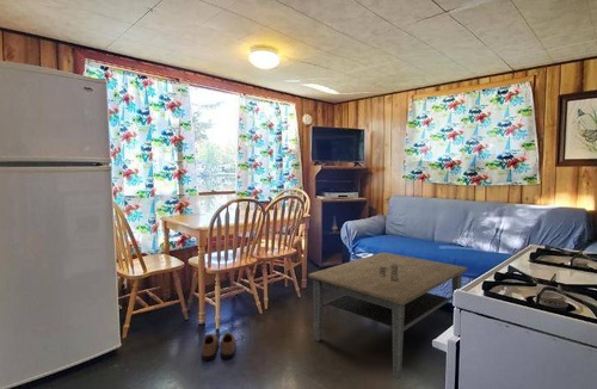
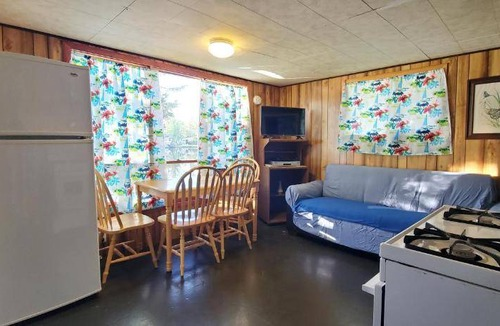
- coffee table [307,251,469,379]
- shoe [201,332,238,362]
